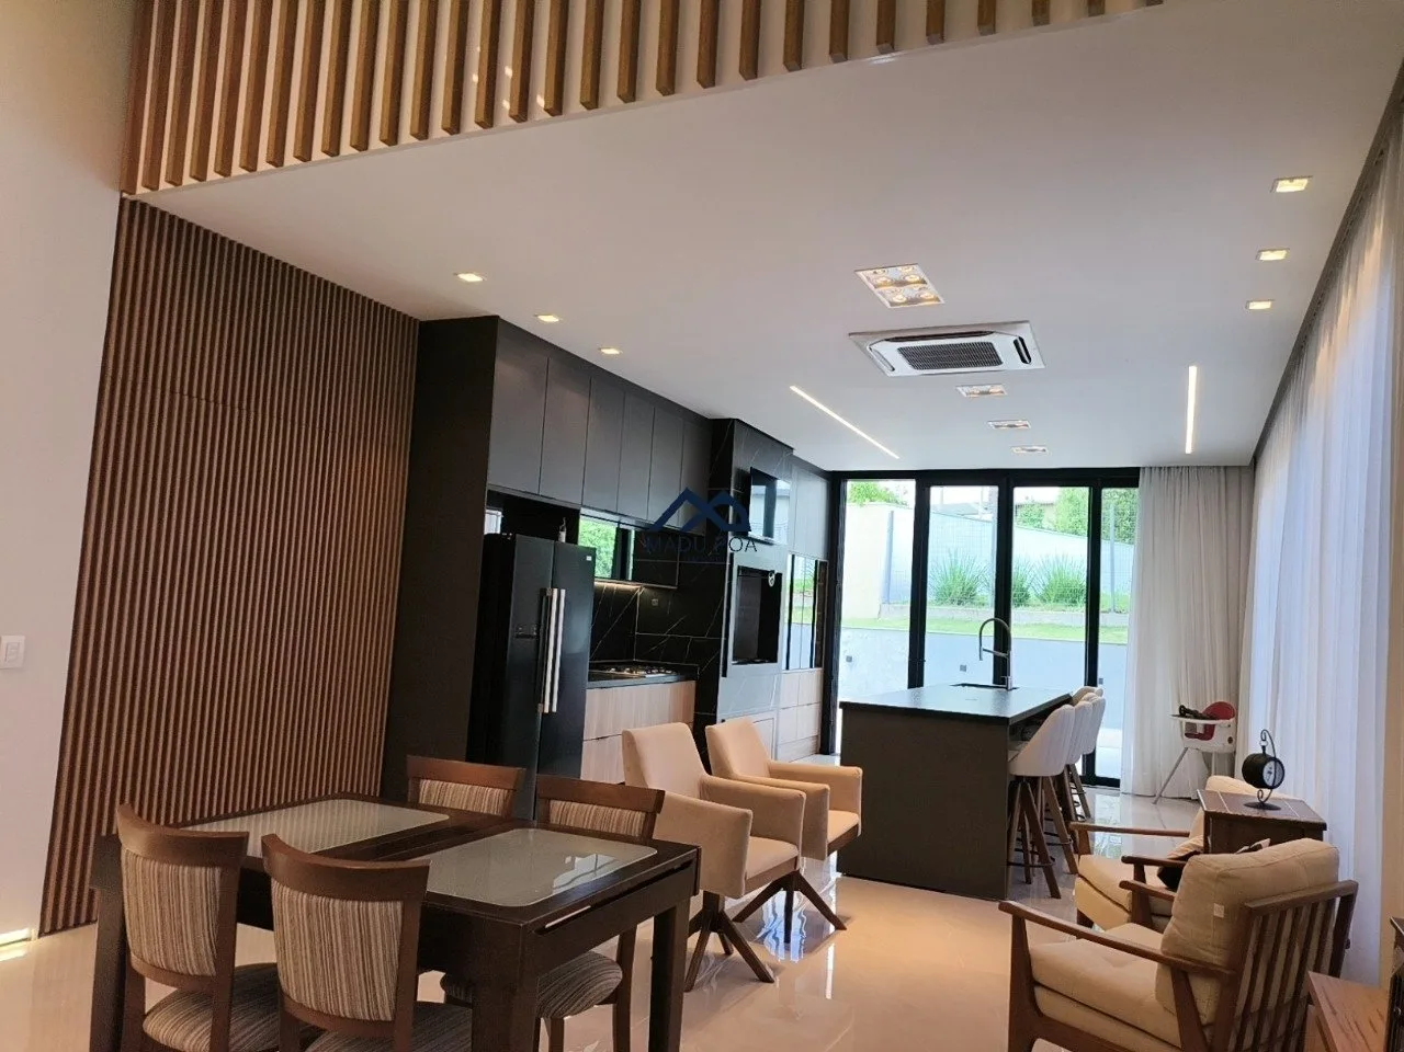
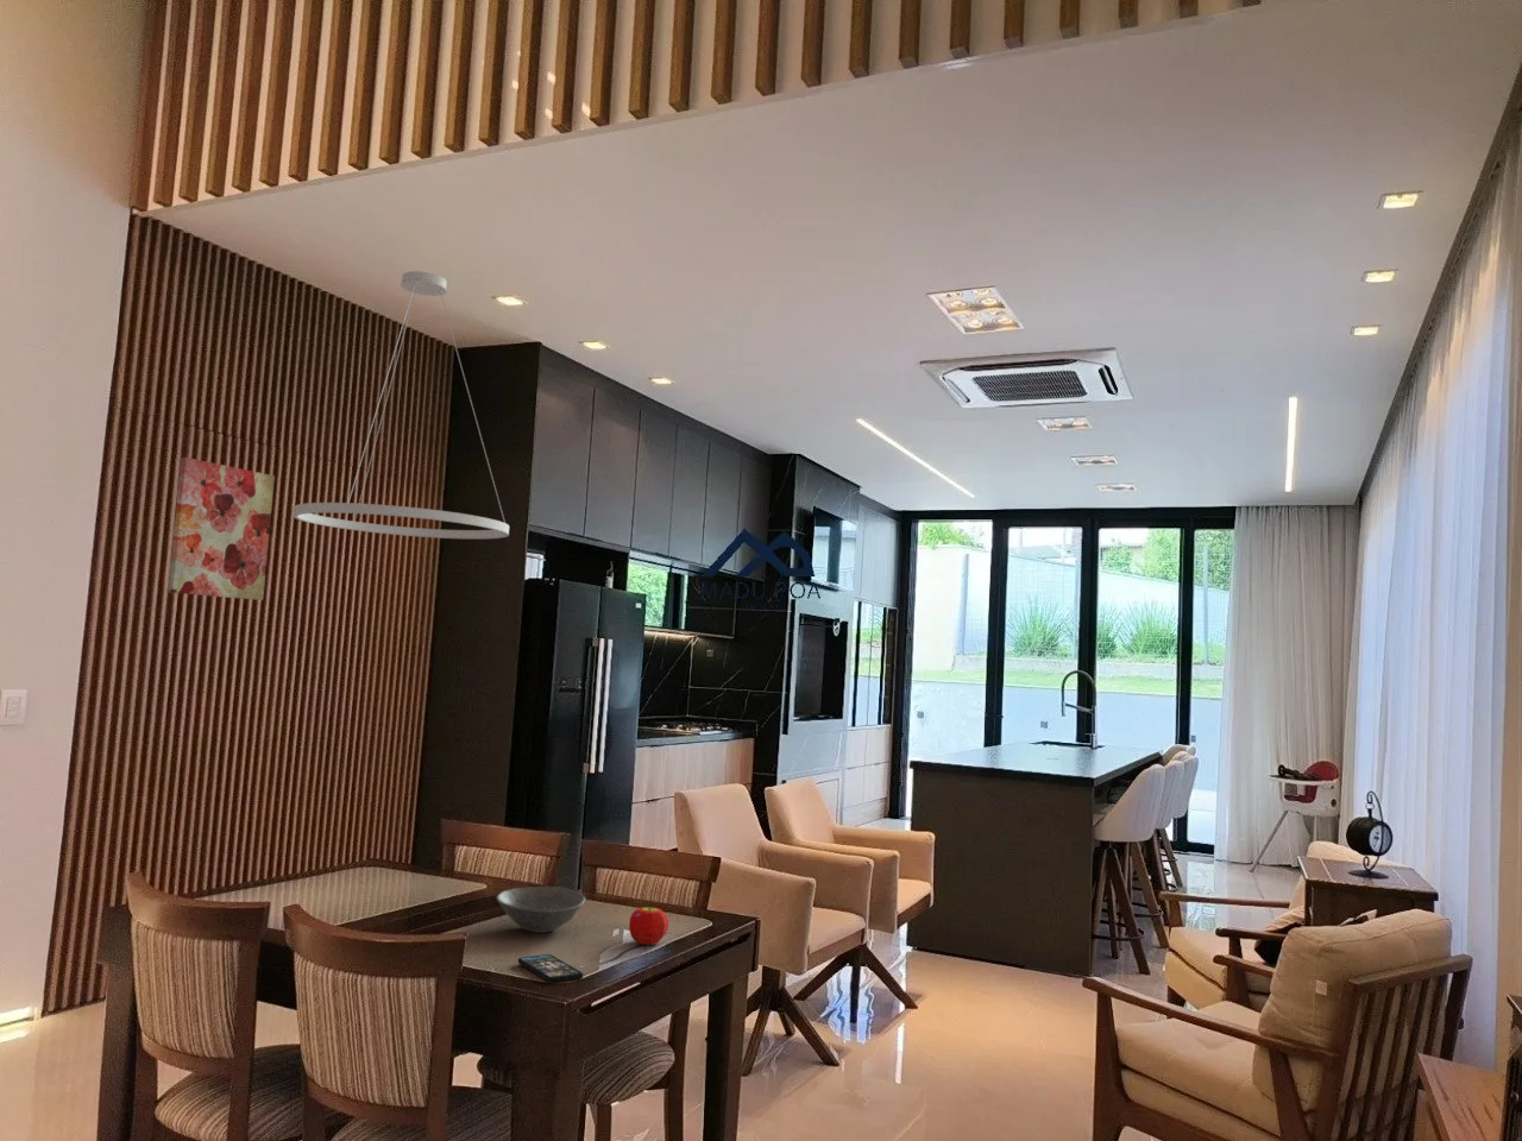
+ bowl [496,886,586,934]
+ fruit [628,904,670,946]
+ smartphone [518,953,584,984]
+ pendant light [291,270,511,539]
+ wall art [167,457,276,602]
